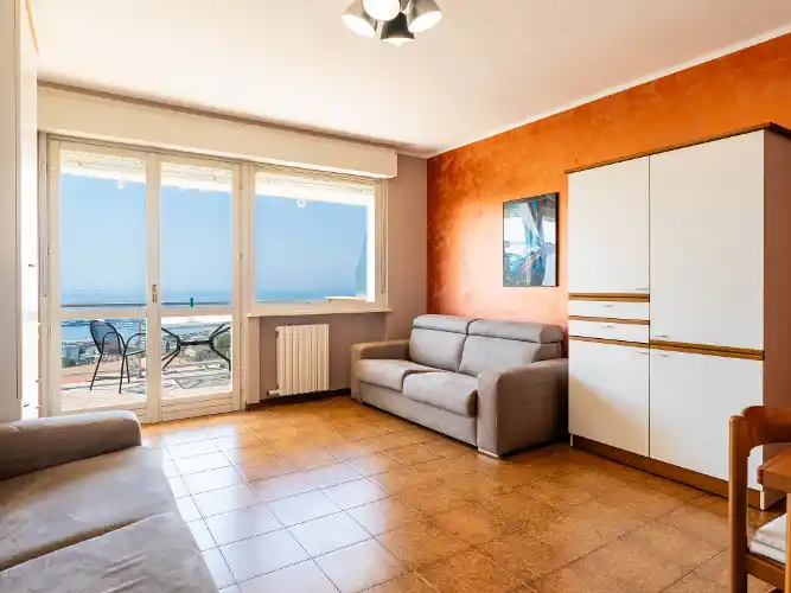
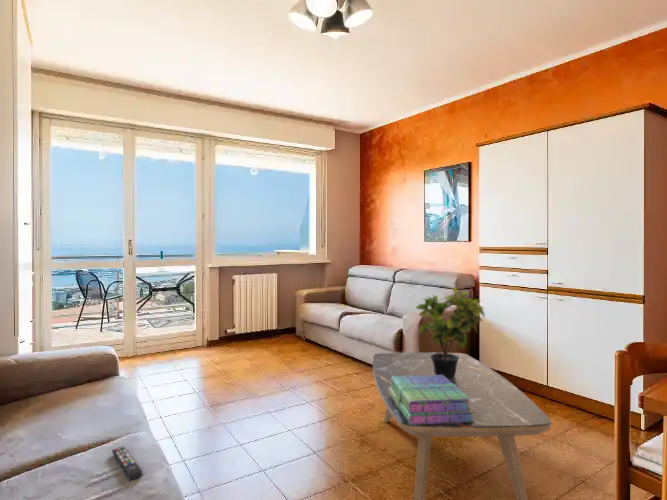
+ potted plant [414,286,486,378]
+ stack of books [388,375,474,425]
+ coffee table [372,352,552,500]
+ remote control [111,445,143,481]
